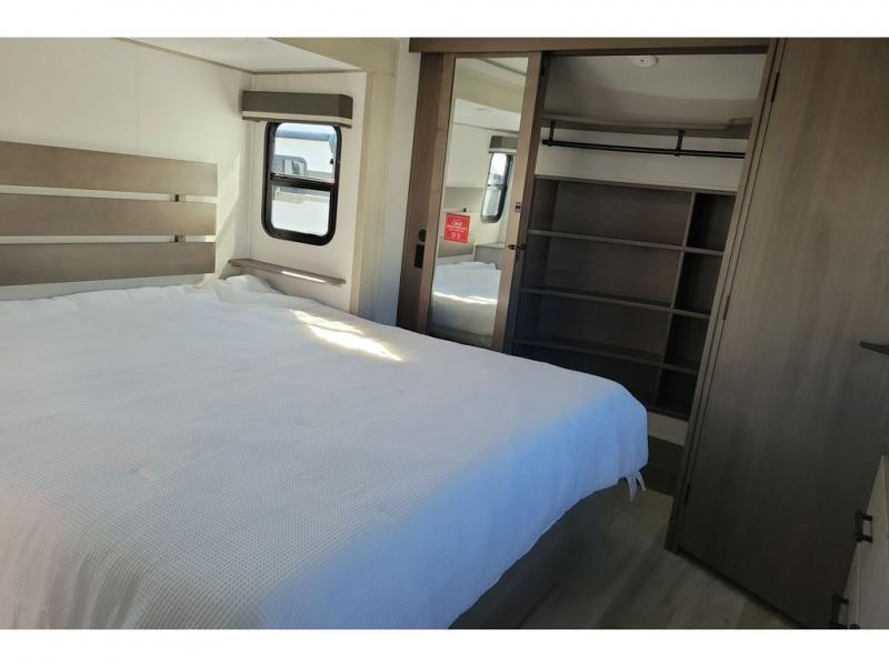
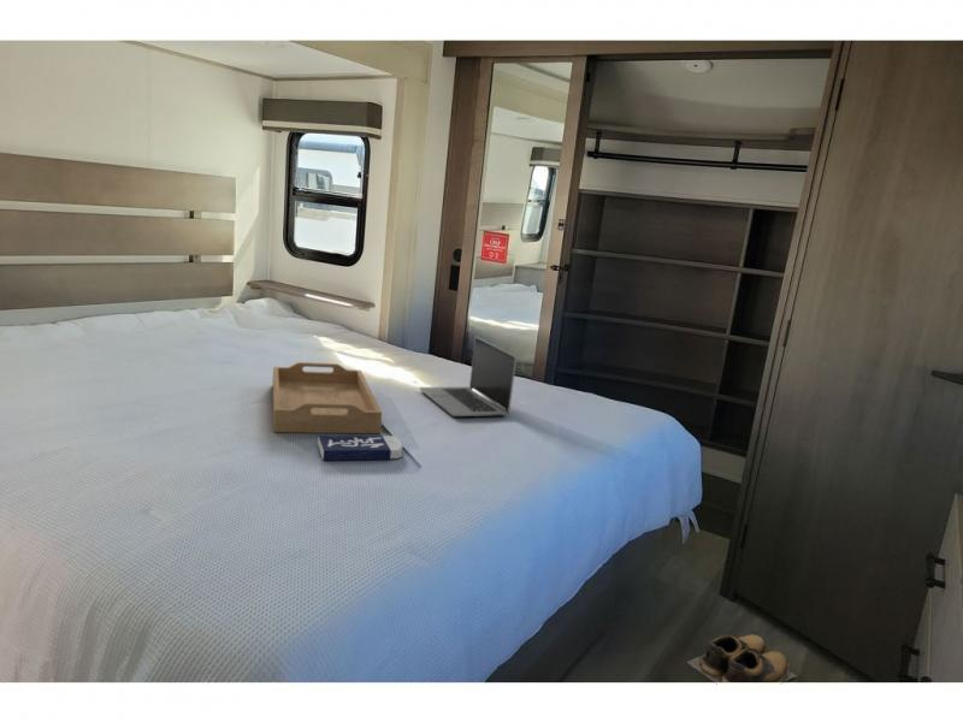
+ shoes [686,633,798,683]
+ book [317,434,403,462]
+ serving tray [271,361,383,434]
+ laptop [419,336,518,418]
